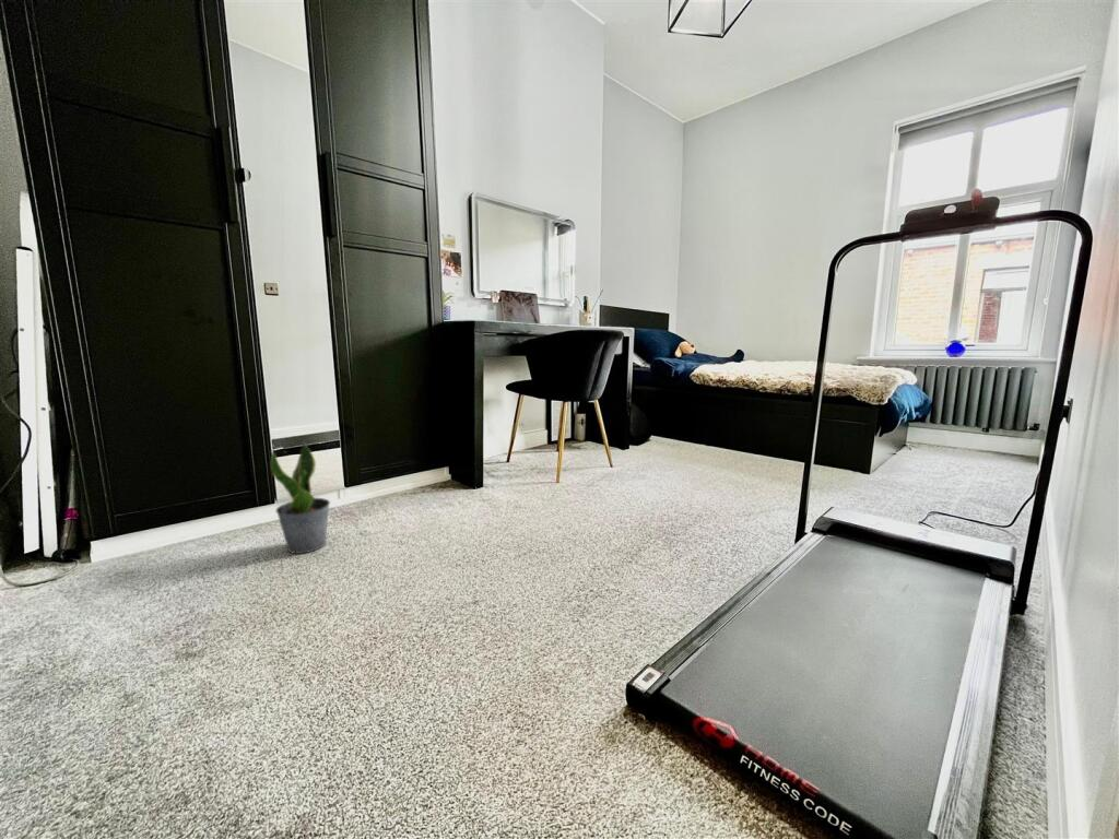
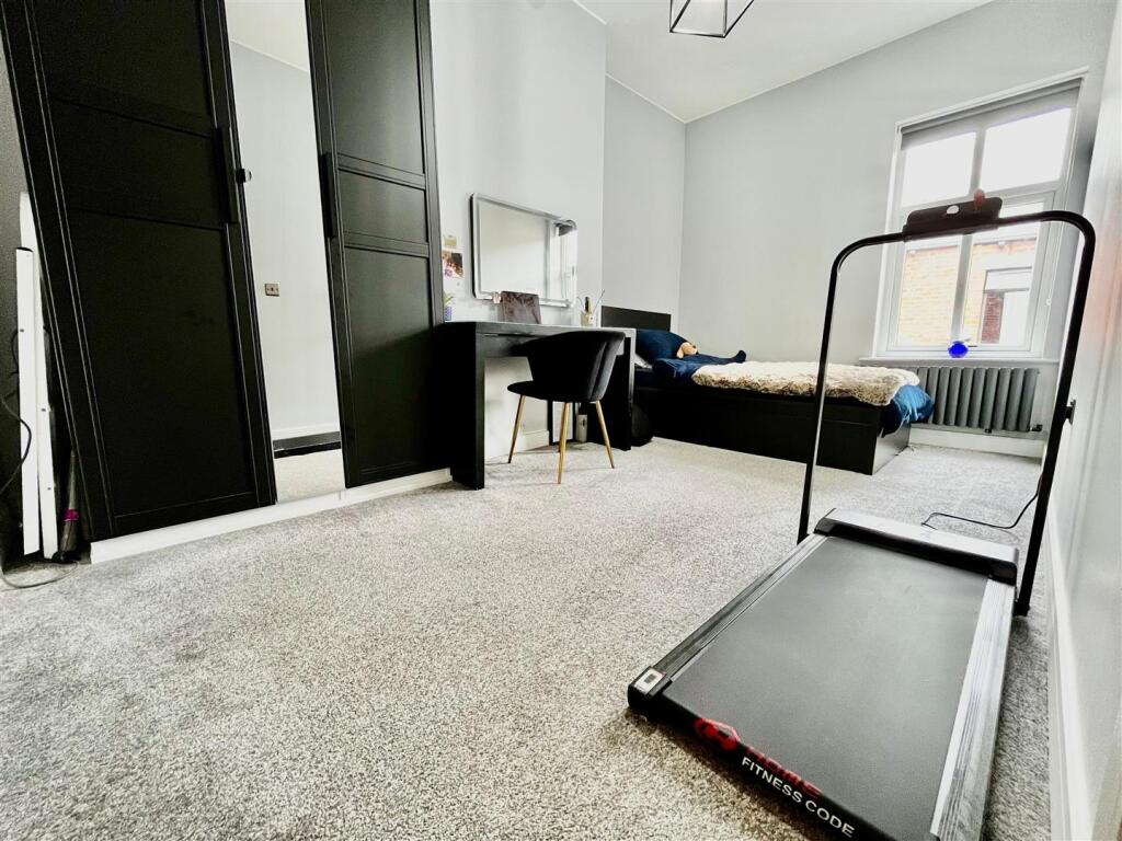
- potted plant [270,440,331,555]
